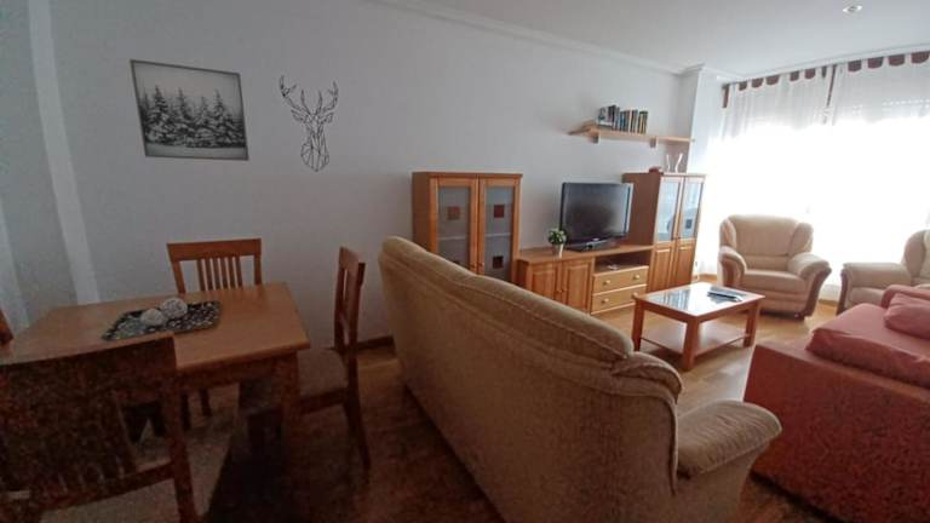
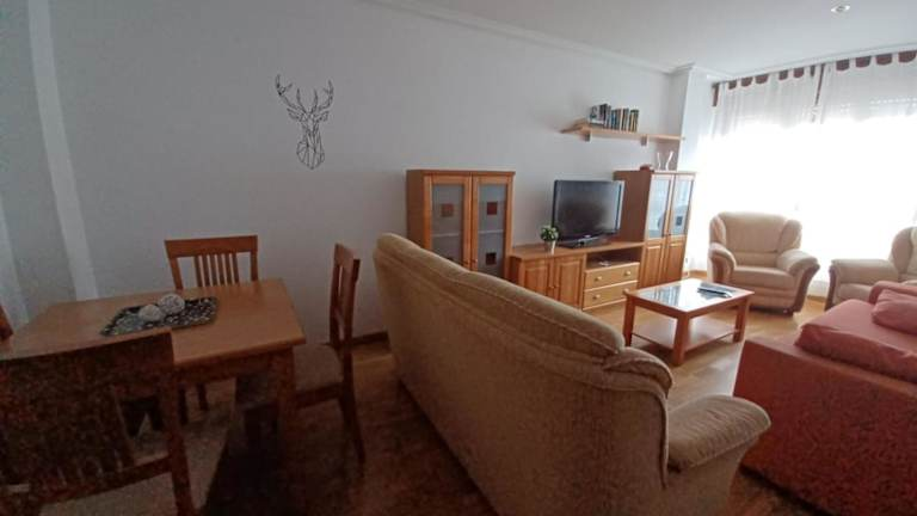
- wall art [128,58,251,162]
